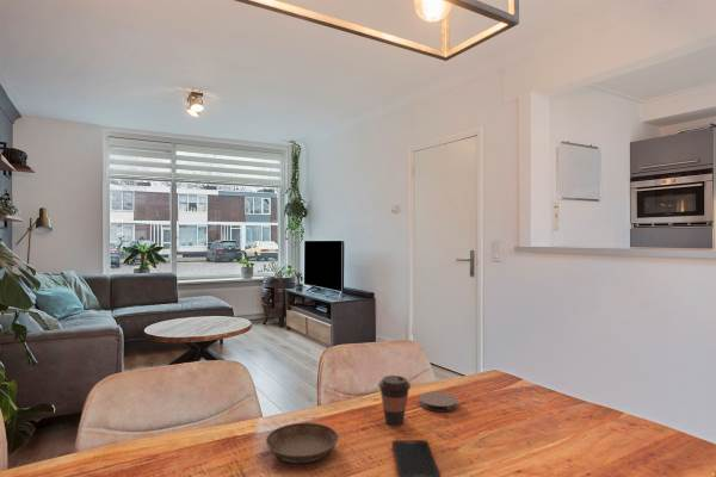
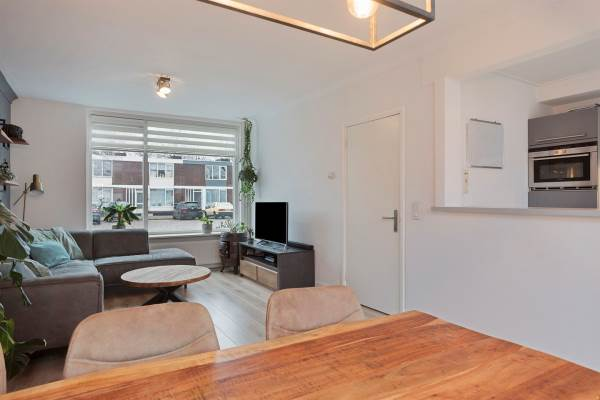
- coaster [419,391,459,413]
- coffee cup [377,374,412,426]
- saucer [265,421,340,464]
- cell phone [391,439,442,477]
